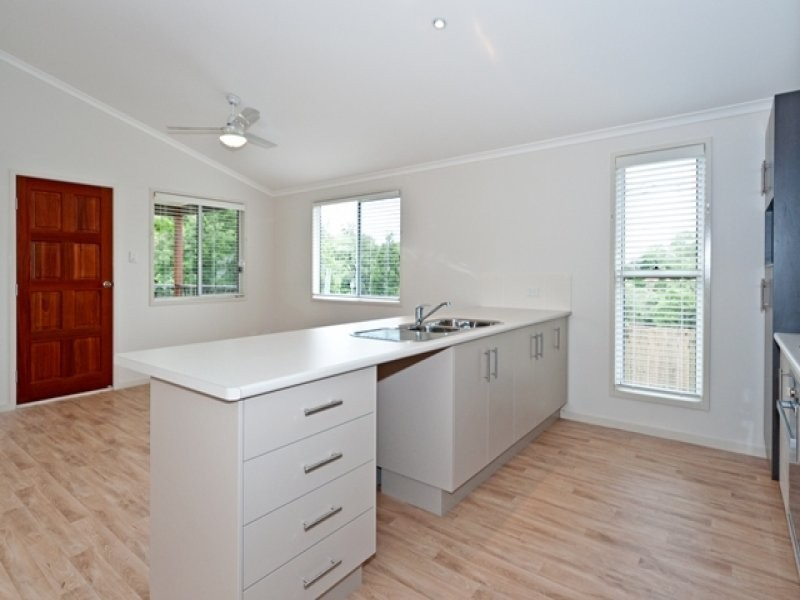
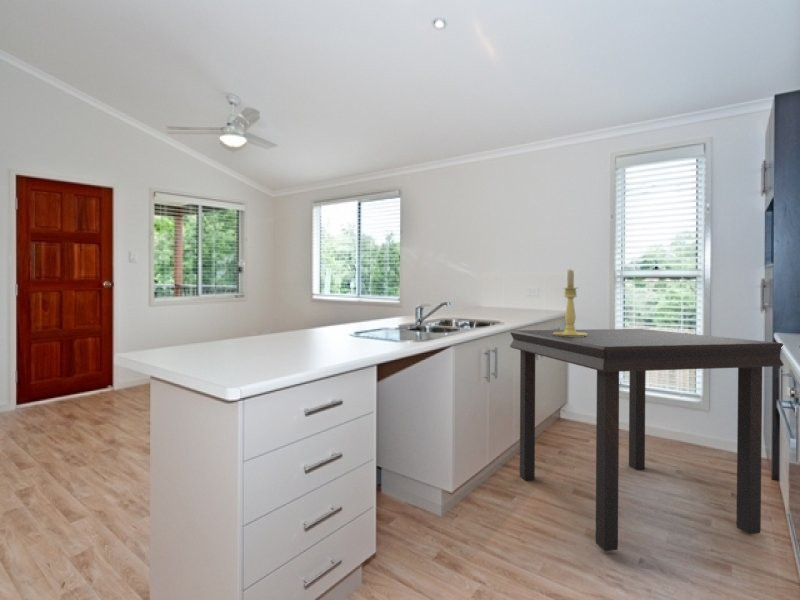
+ candle holder [553,268,587,337]
+ dining table [509,328,785,552]
